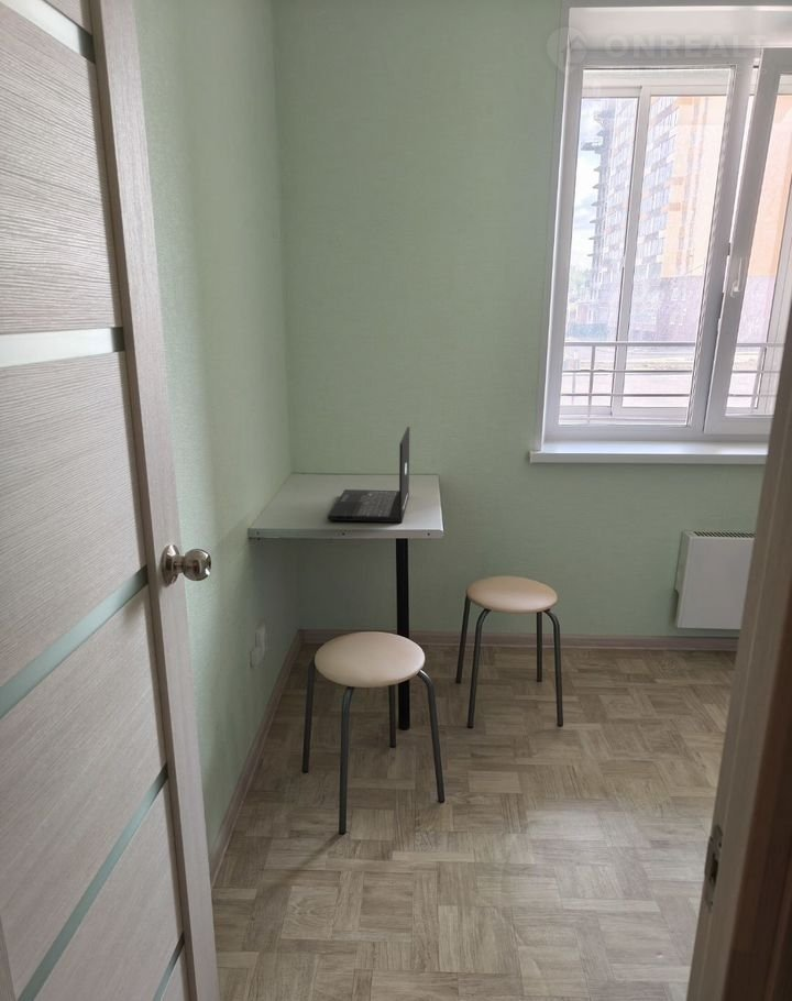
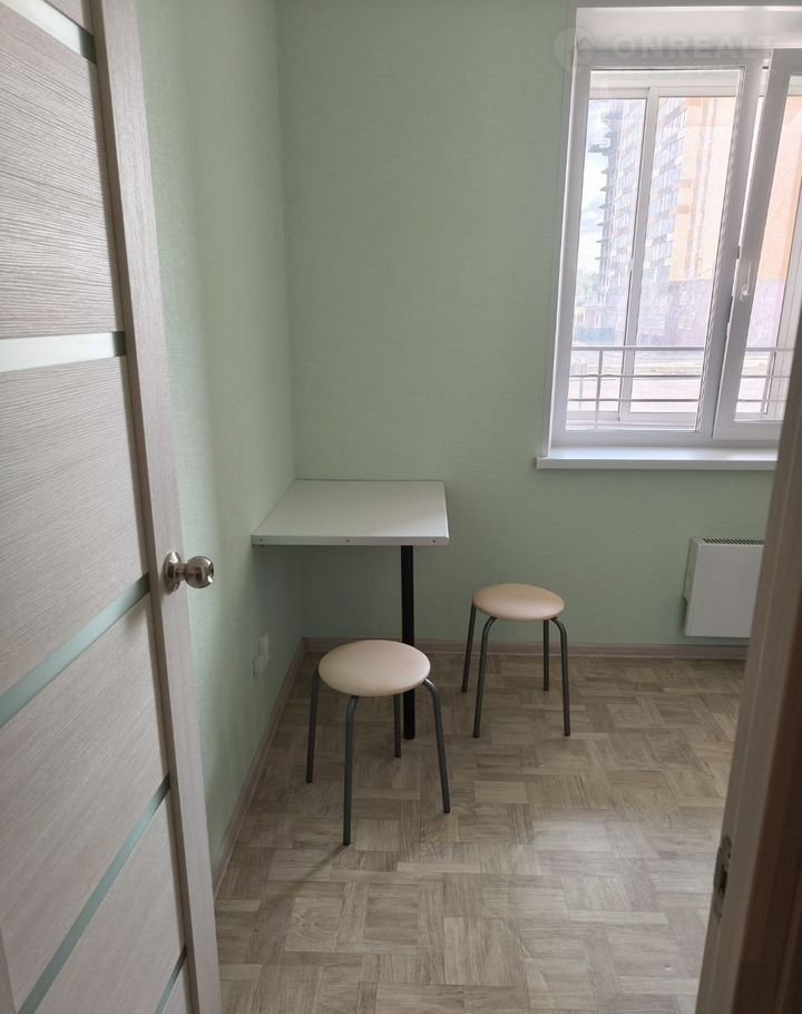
- laptop [327,426,410,524]
